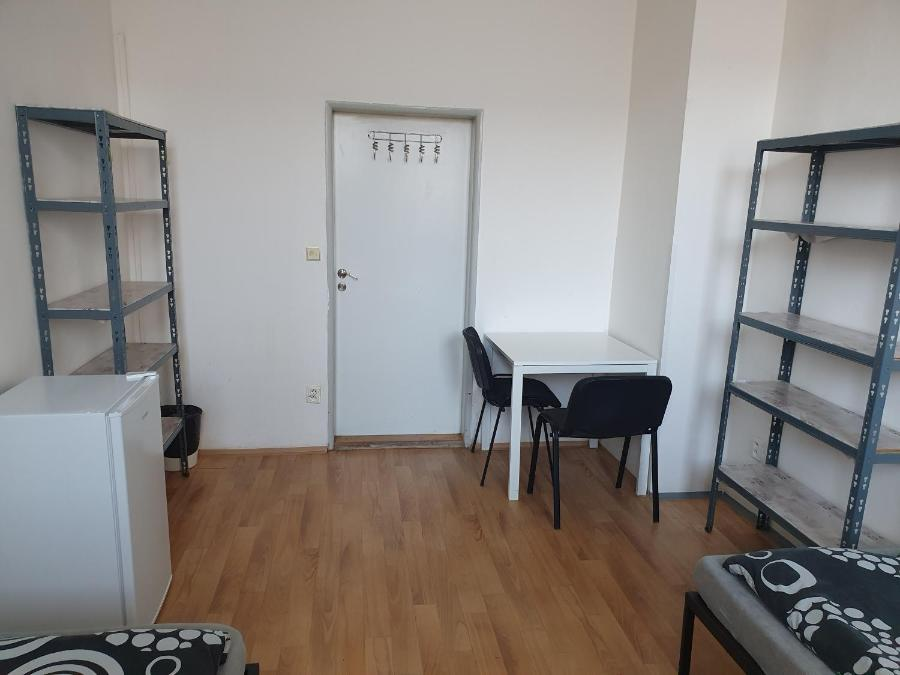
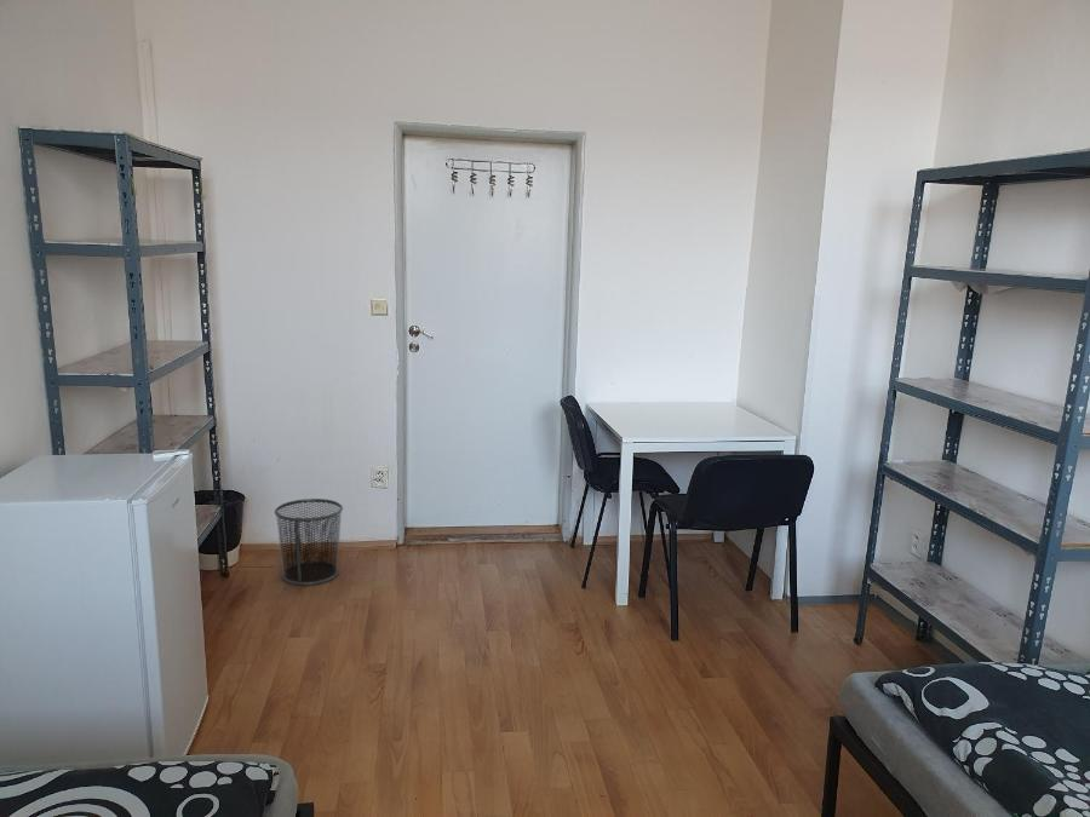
+ waste bin [274,497,344,586]
